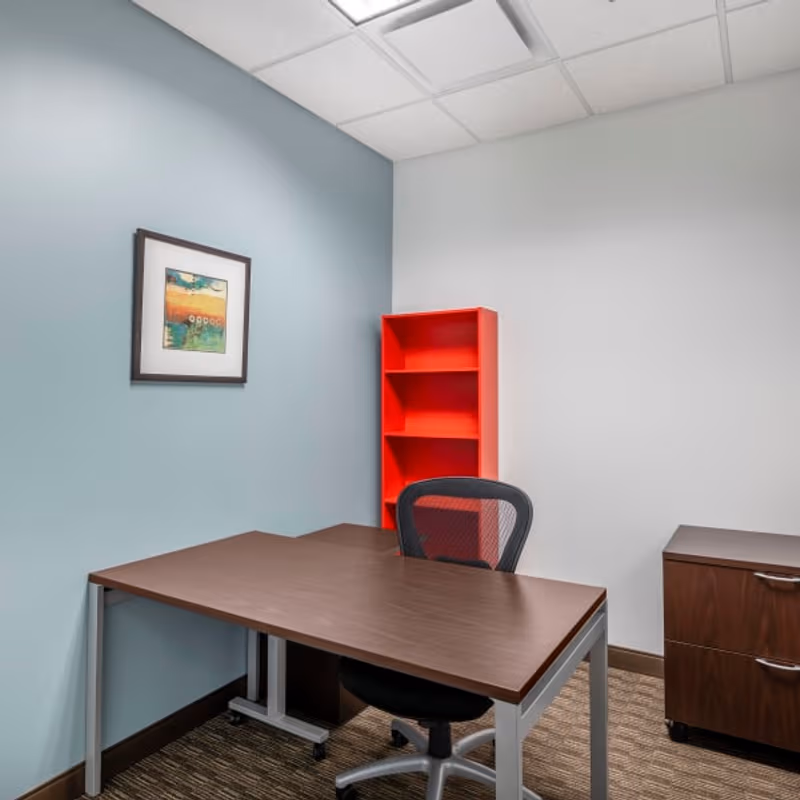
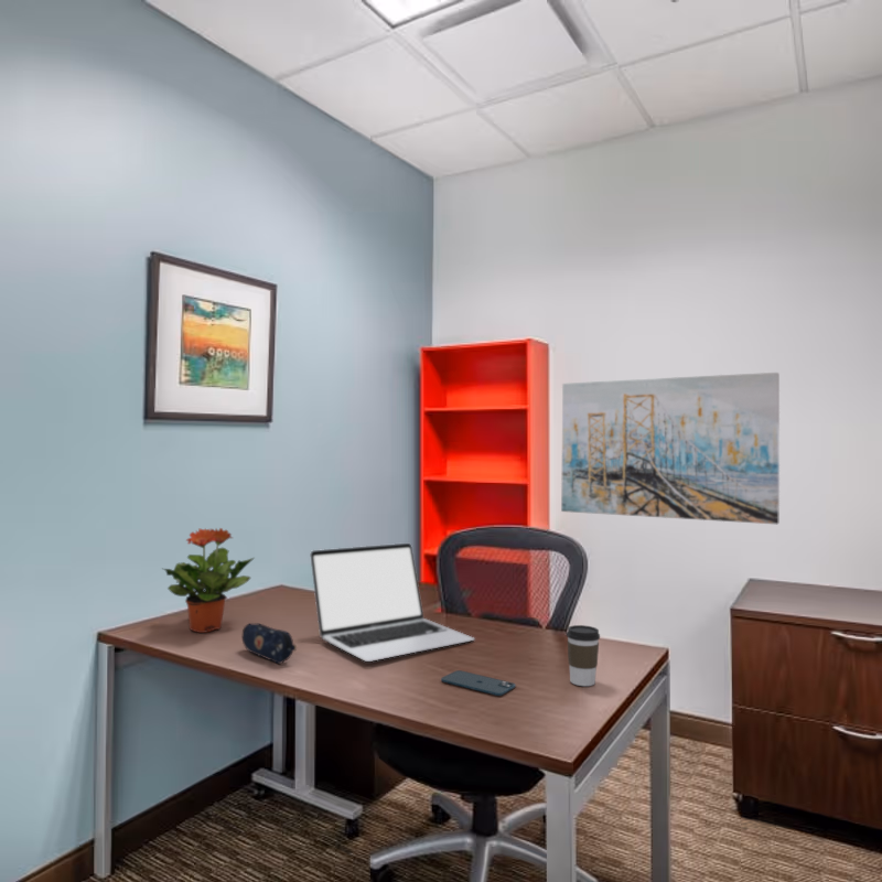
+ smartphone [440,669,517,697]
+ laptop [309,542,476,663]
+ pencil case [241,622,298,665]
+ potted plant [160,527,256,634]
+ wall art [560,372,781,525]
+ coffee cup [566,624,601,687]
